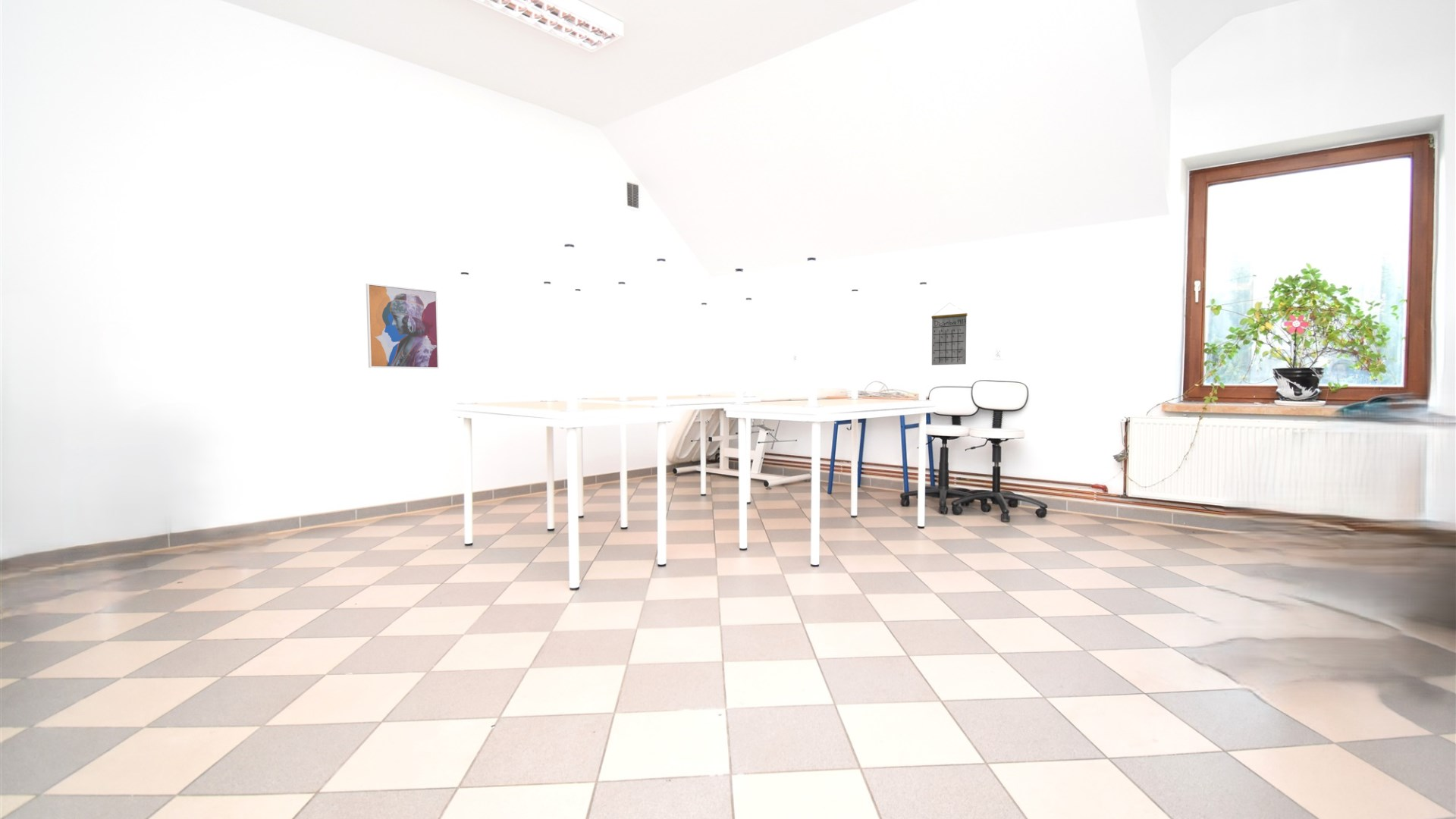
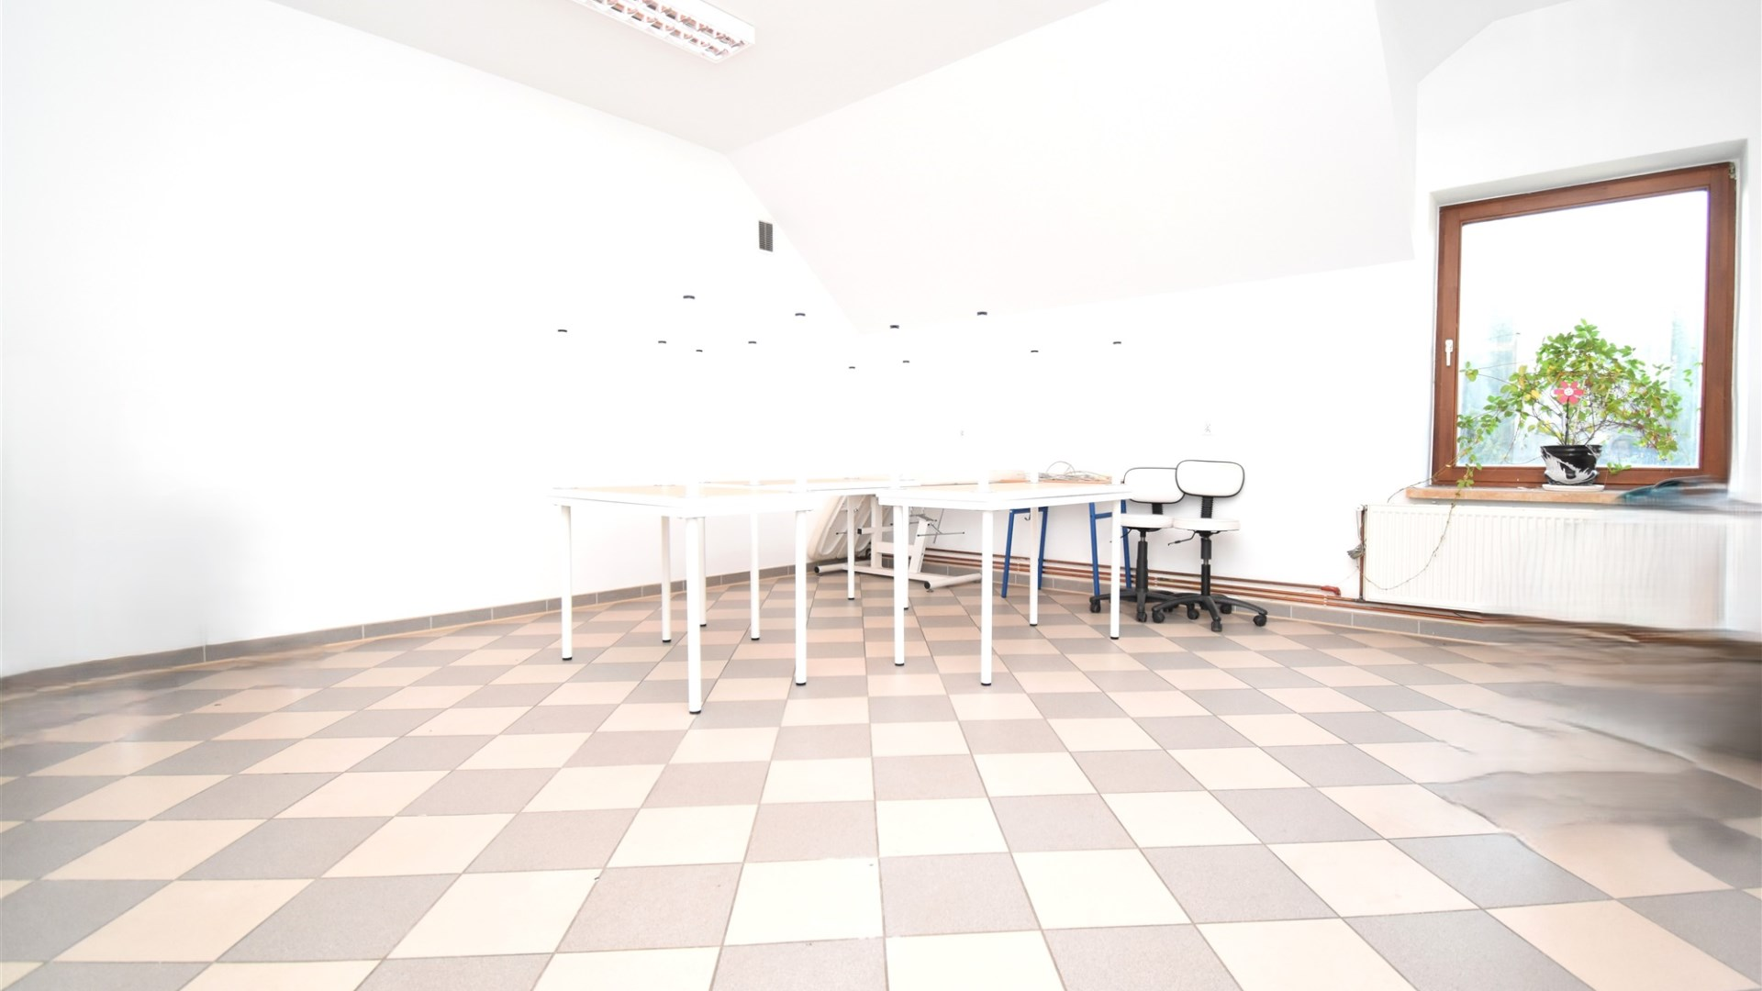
- wall art [366,283,440,369]
- calendar [930,303,968,366]
